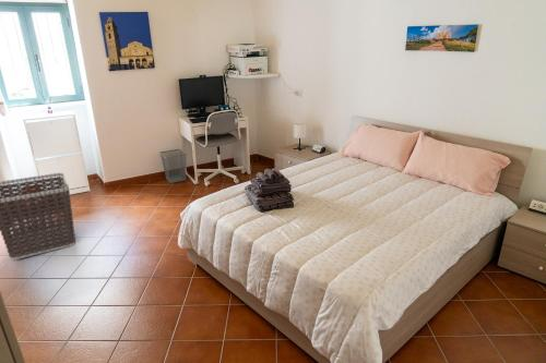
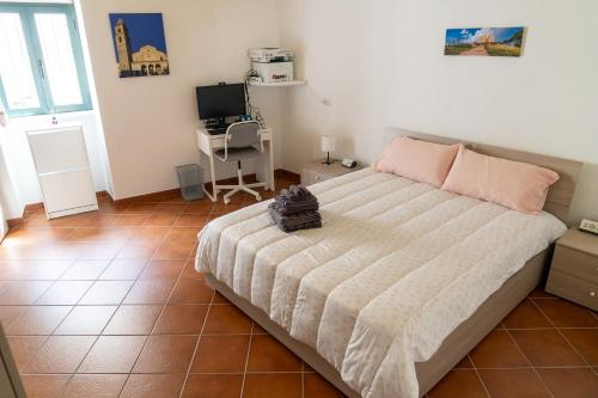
- clothes hamper [0,171,76,261]
